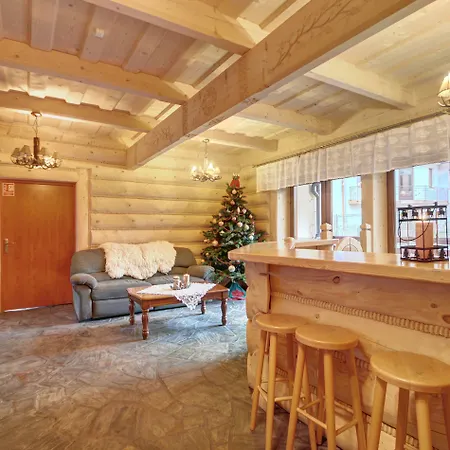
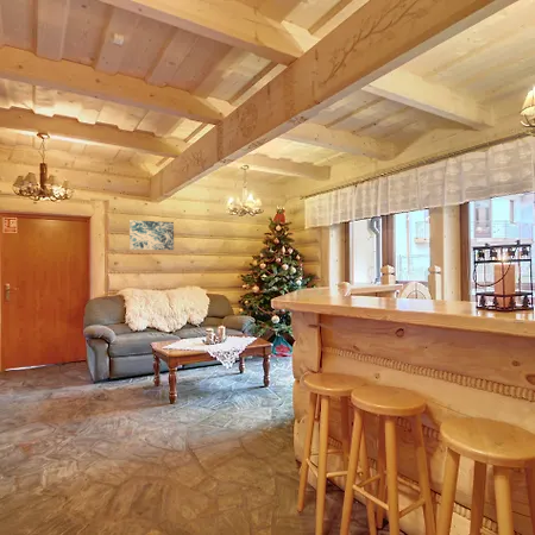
+ wall art [128,219,175,251]
